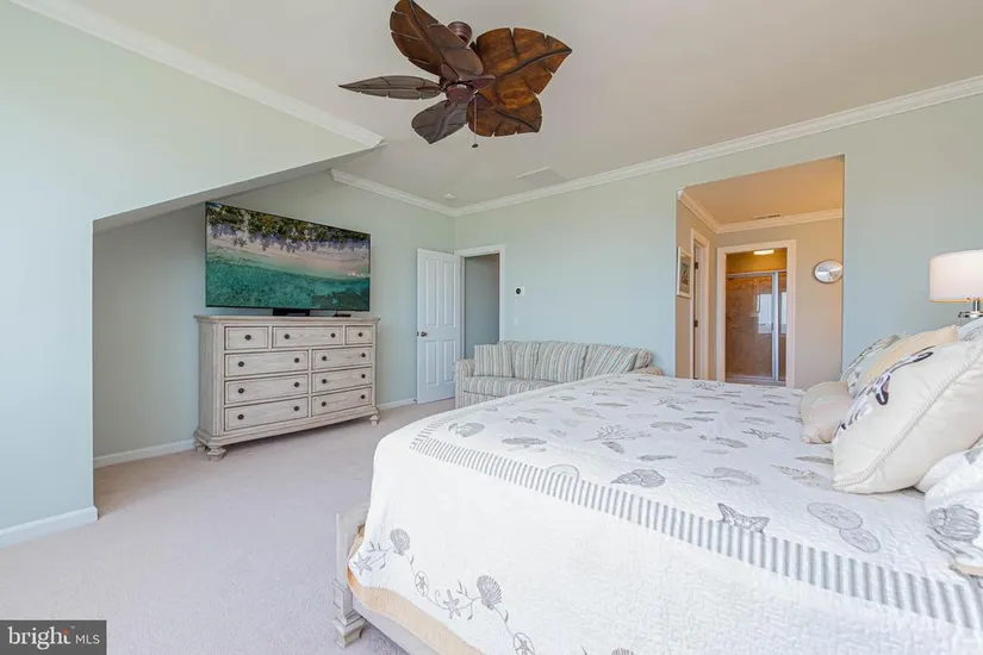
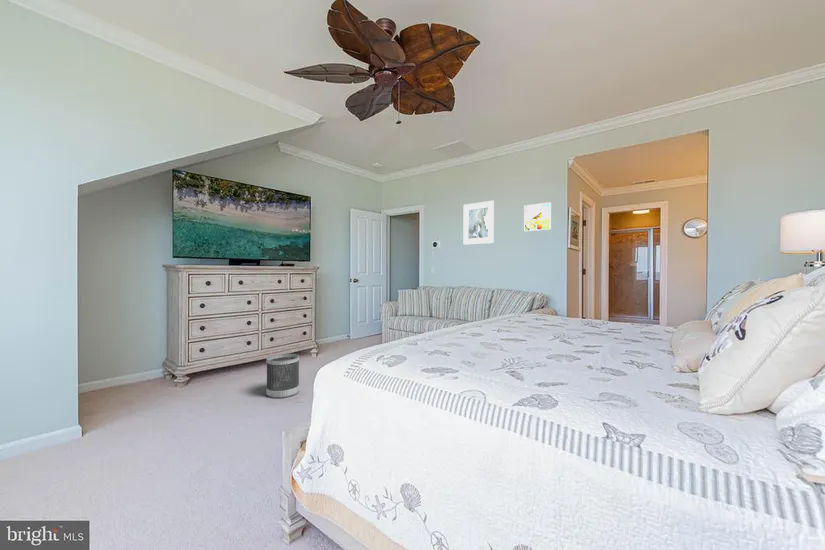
+ wastebasket [265,353,300,399]
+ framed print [523,201,552,232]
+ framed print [463,200,495,246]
